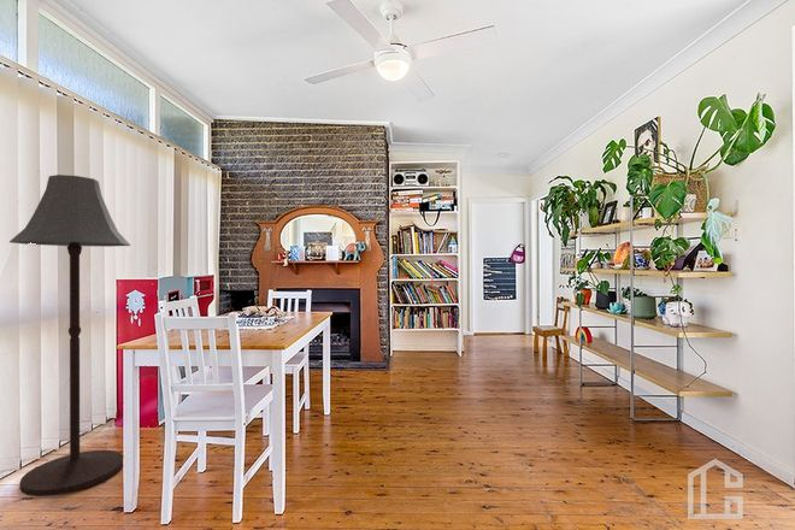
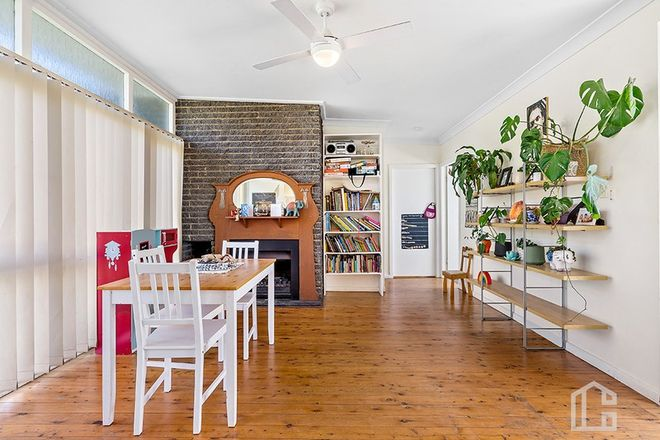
- floor lamp [8,173,131,497]
